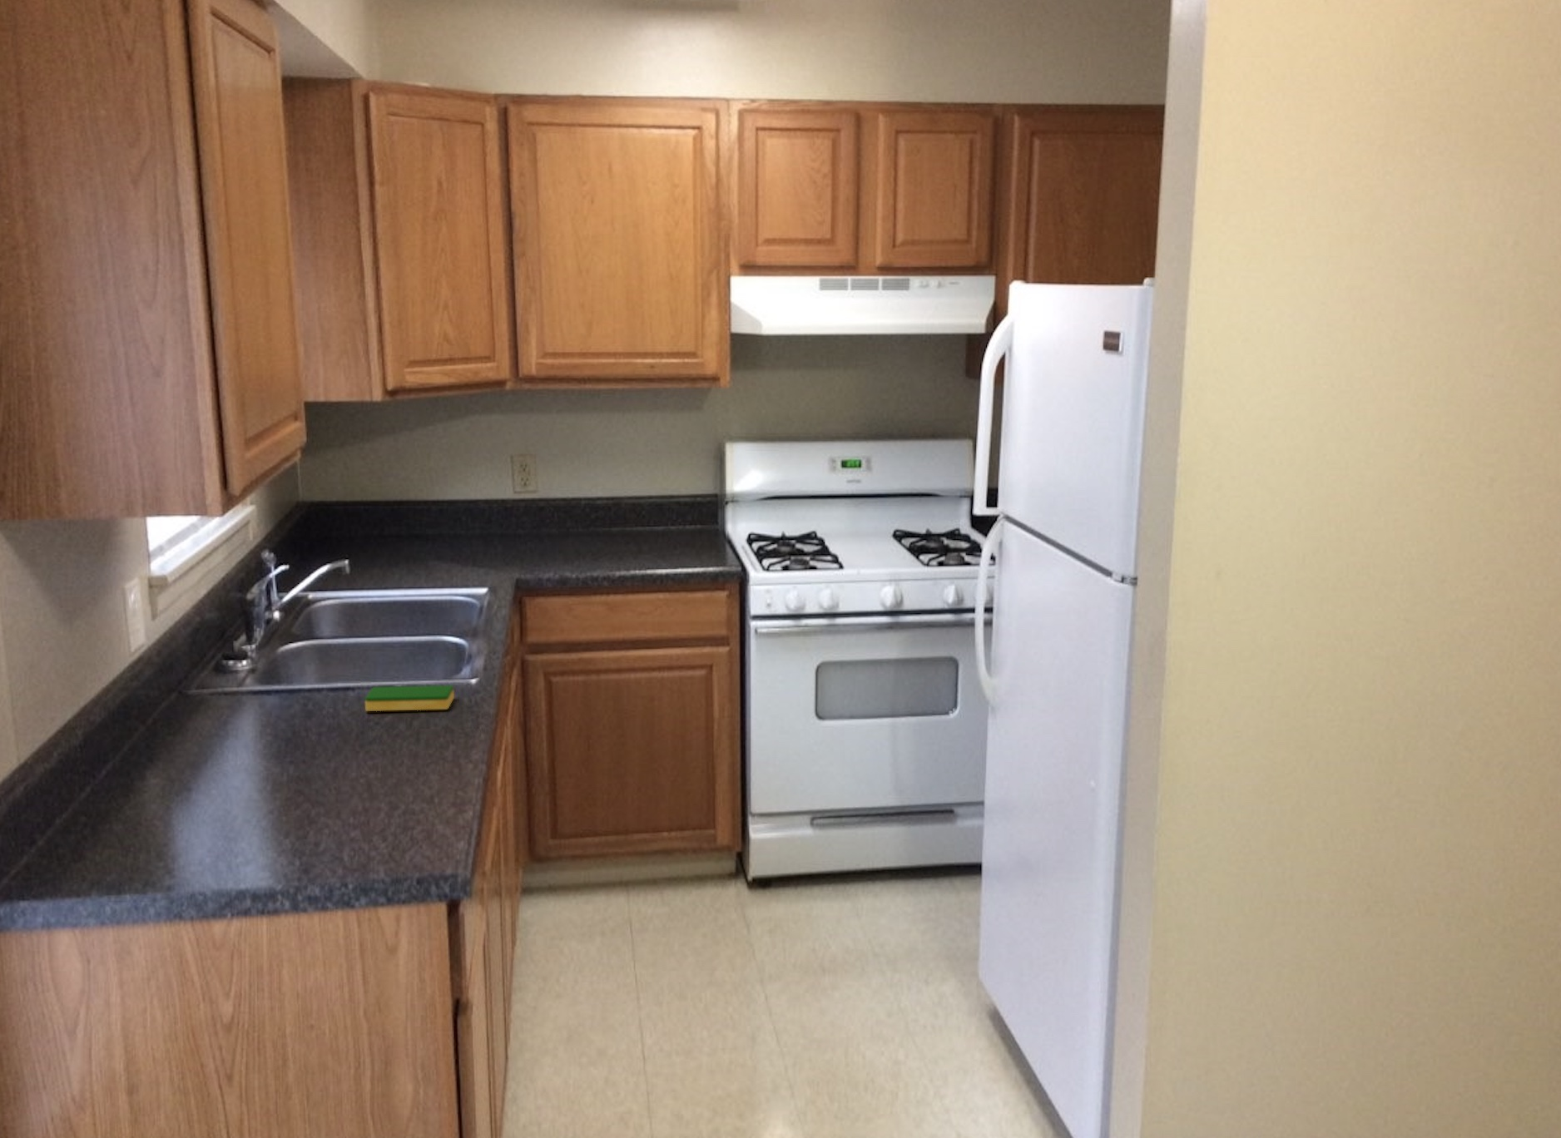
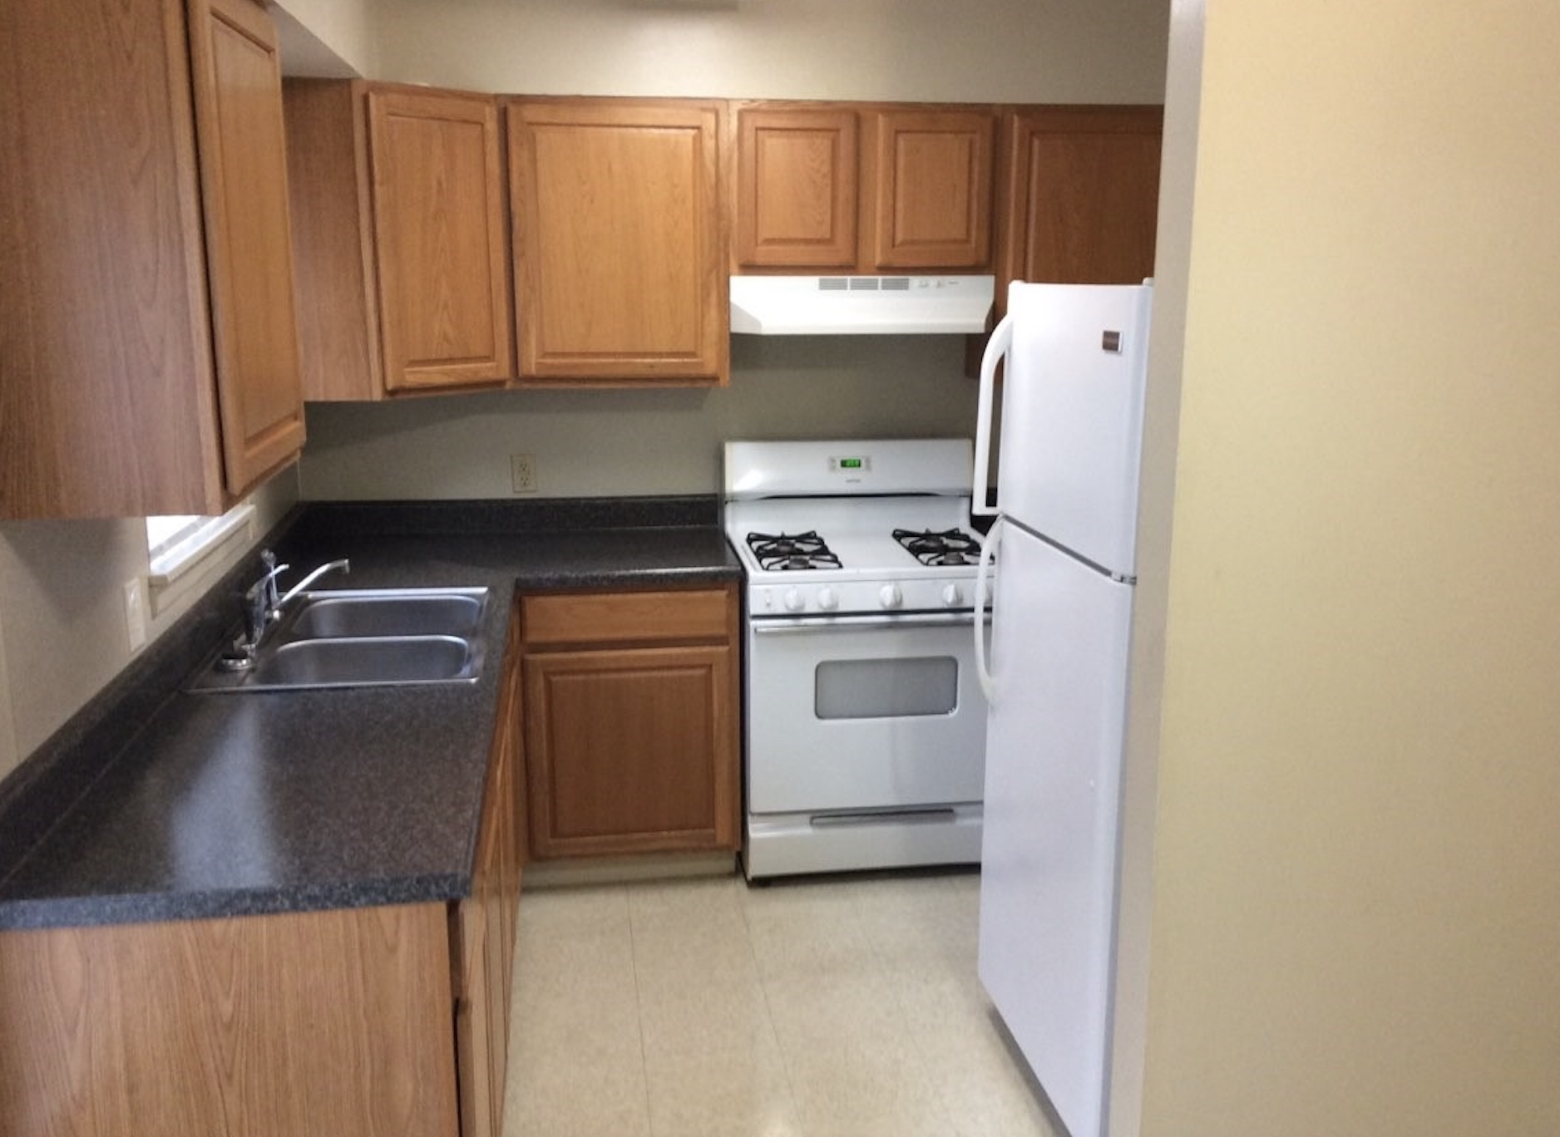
- dish sponge [364,685,456,713]
